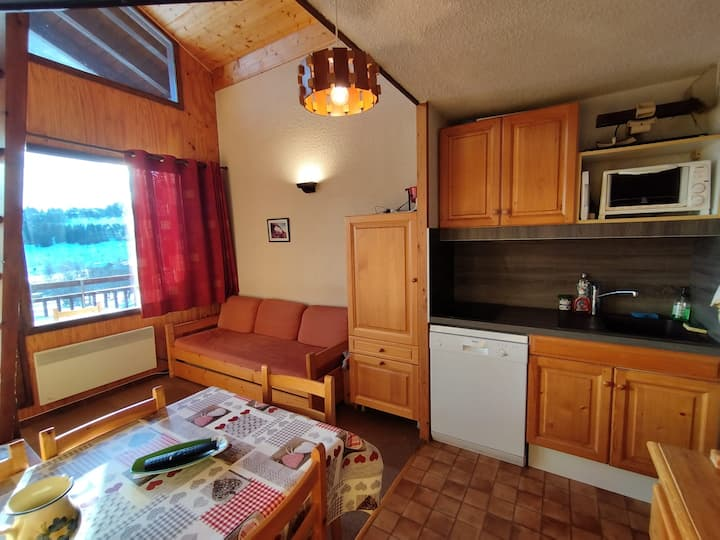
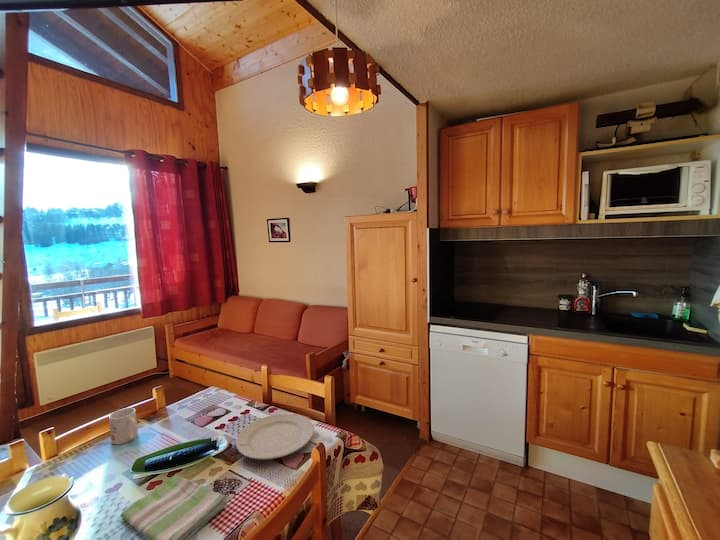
+ dish towel [120,473,229,540]
+ mug [108,407,139,445]
+ chinaware [235,413,315,460]
